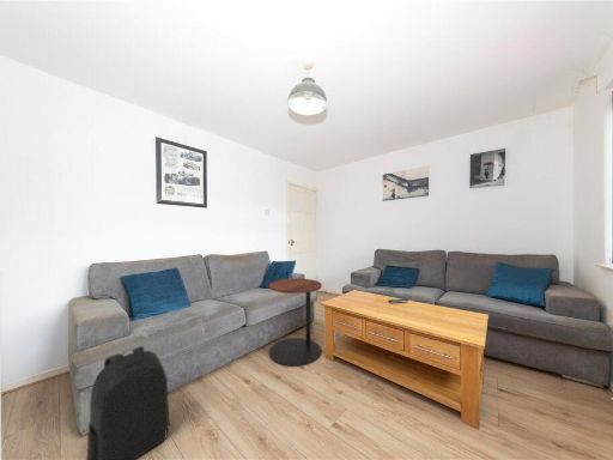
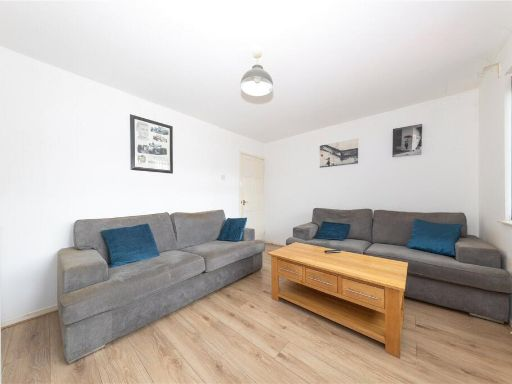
- backpack [85,345,171,460]
- side table [268,278,323,368]
